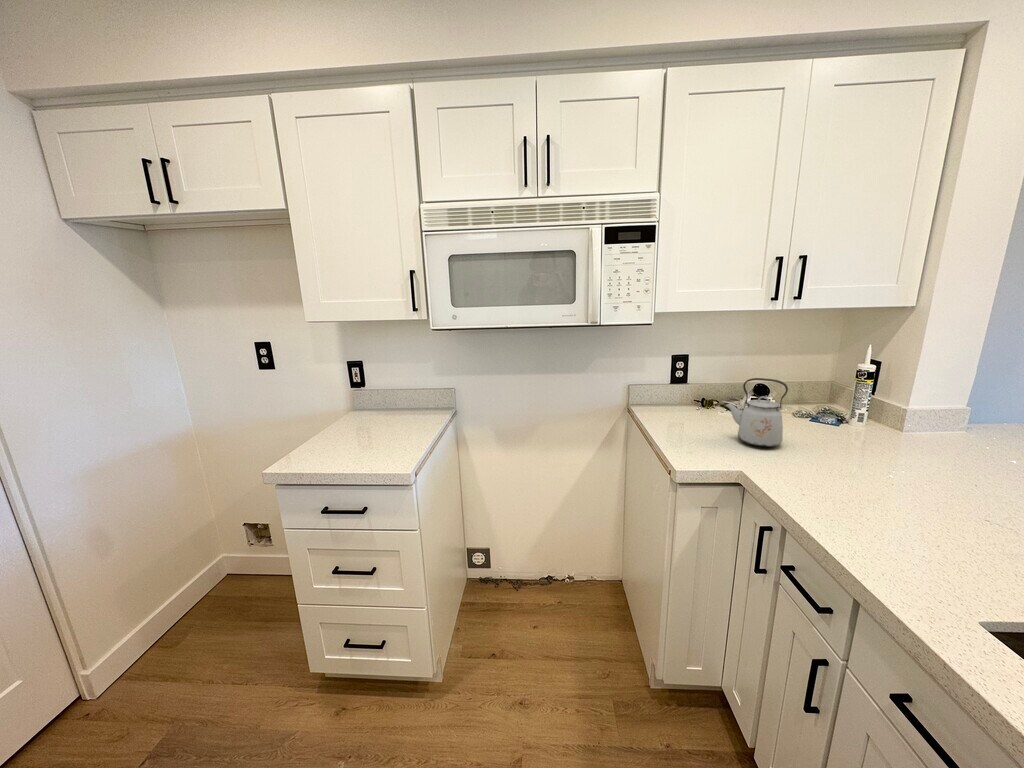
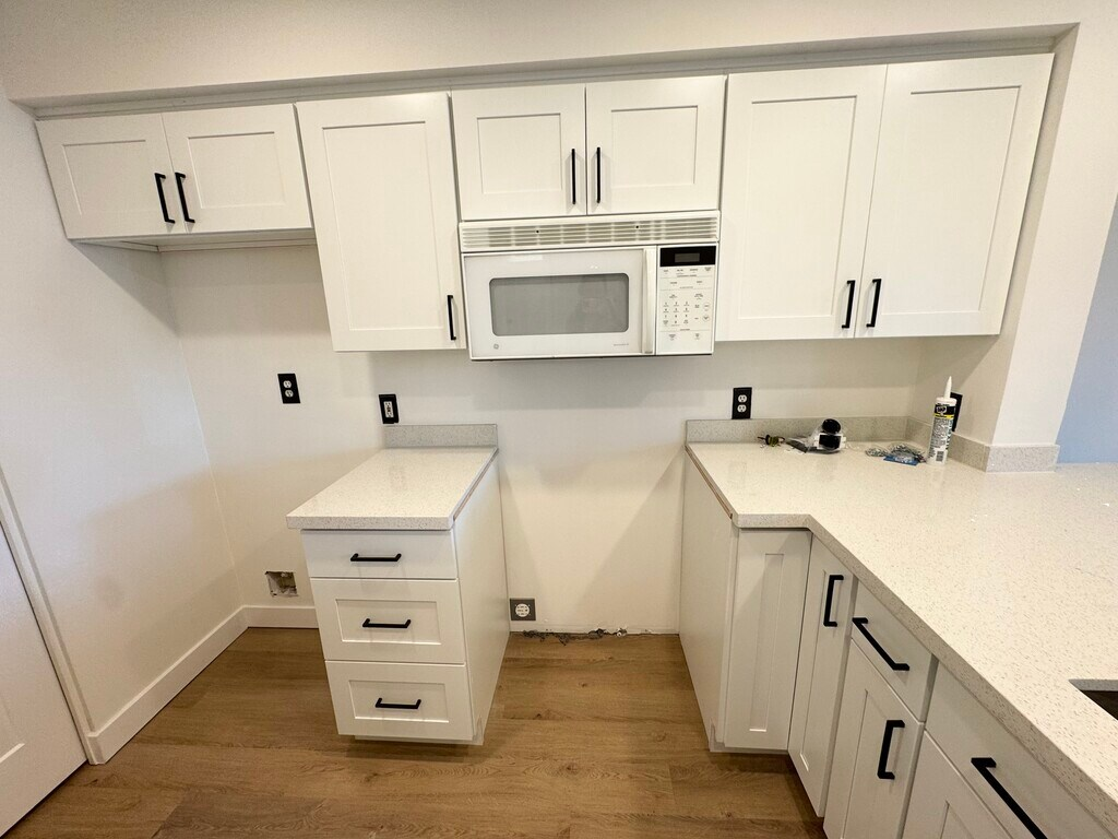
- kettle [724,377,789,448]
